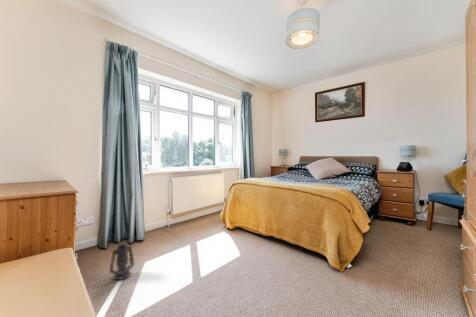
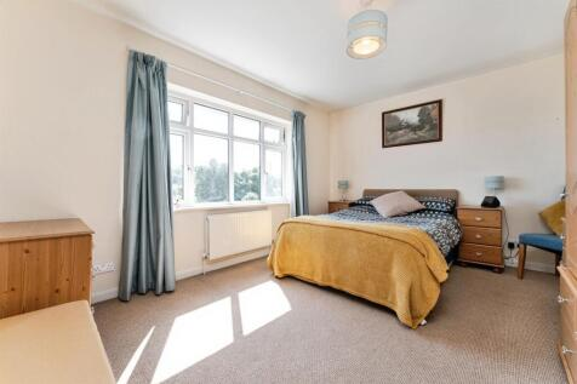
- lantern [109,240,135,281]
